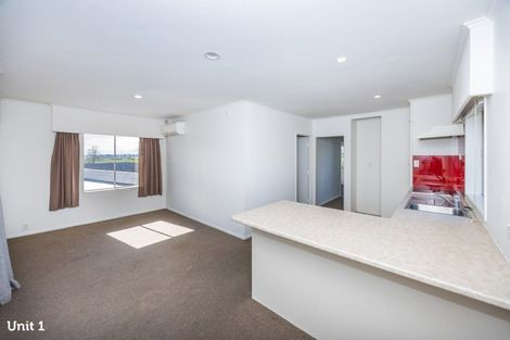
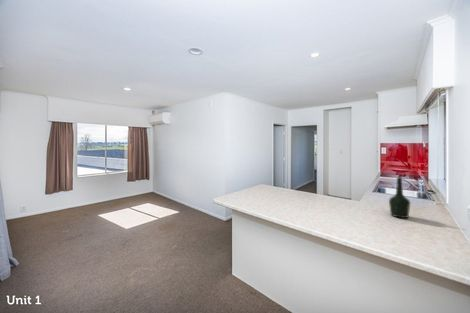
+ bottle [388,176,411,219]
